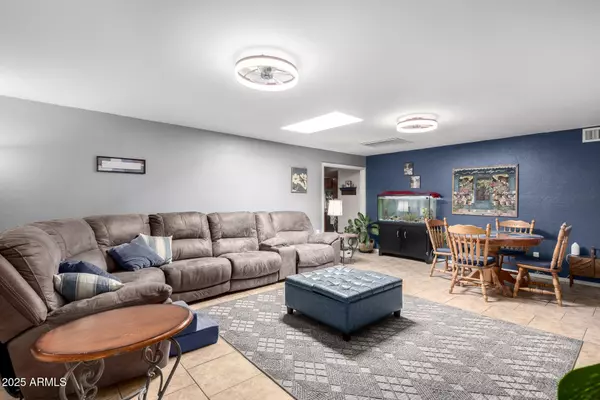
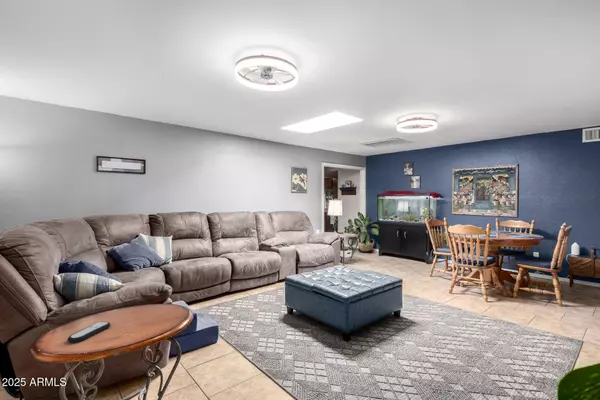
+ remote control [66,321,111,344]
